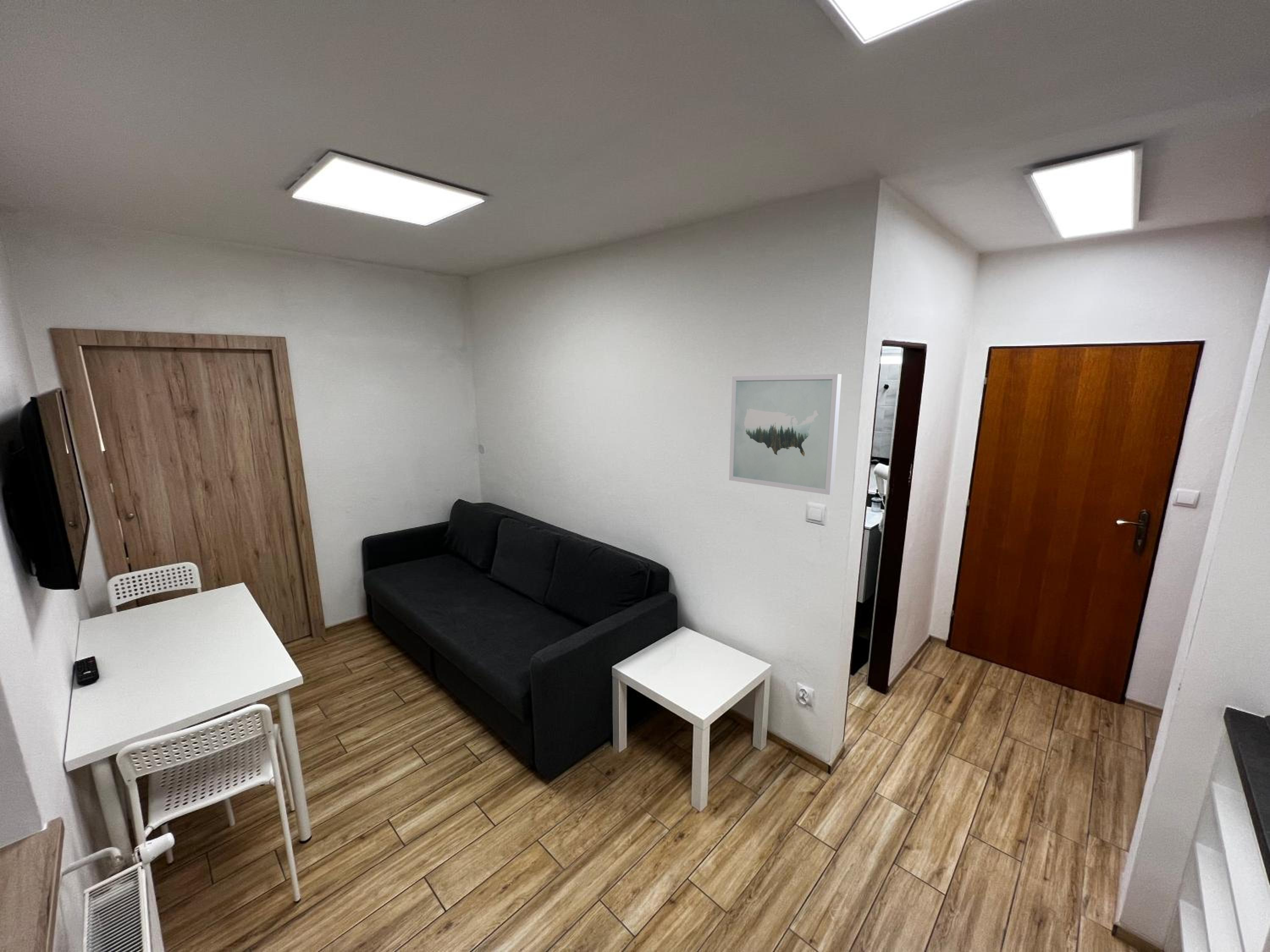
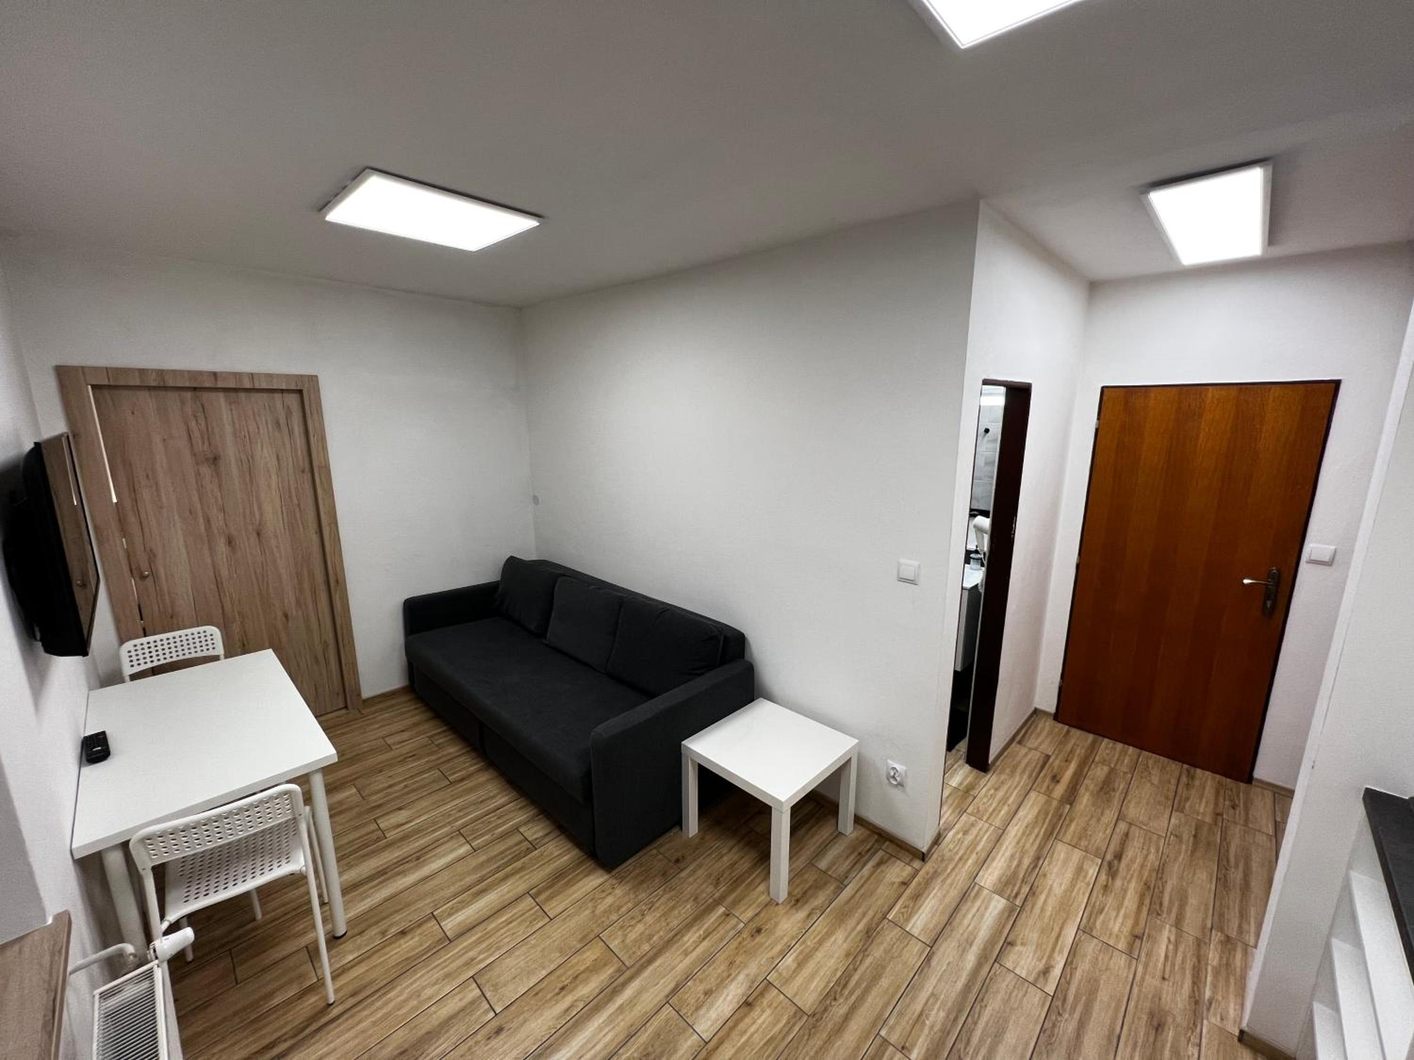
- wall art [729,374,842,495]
